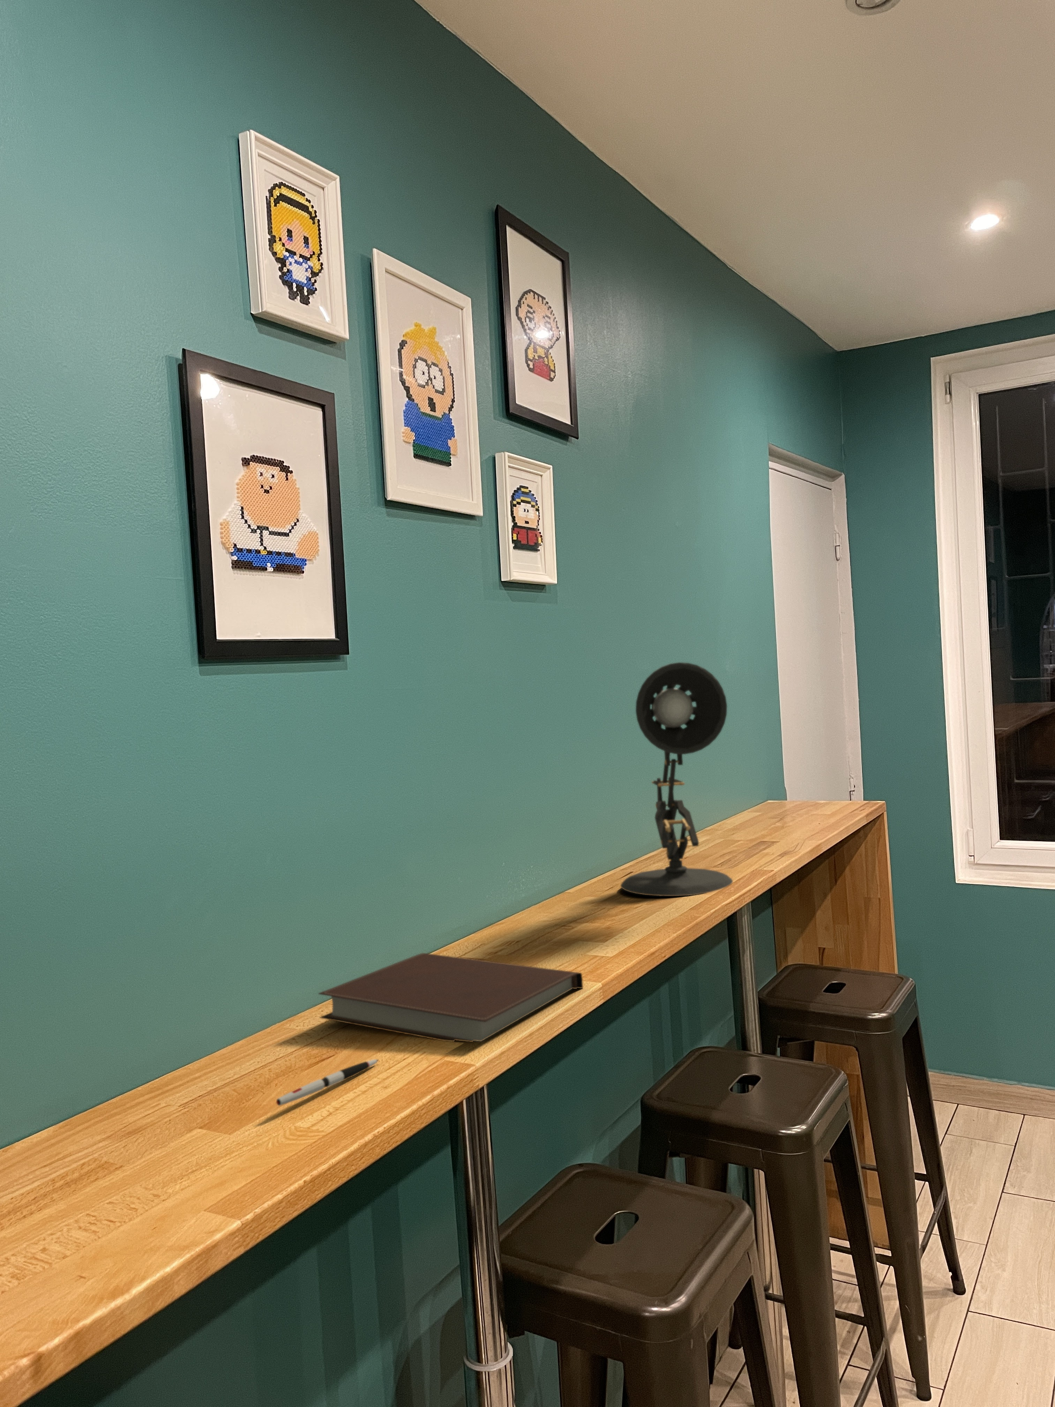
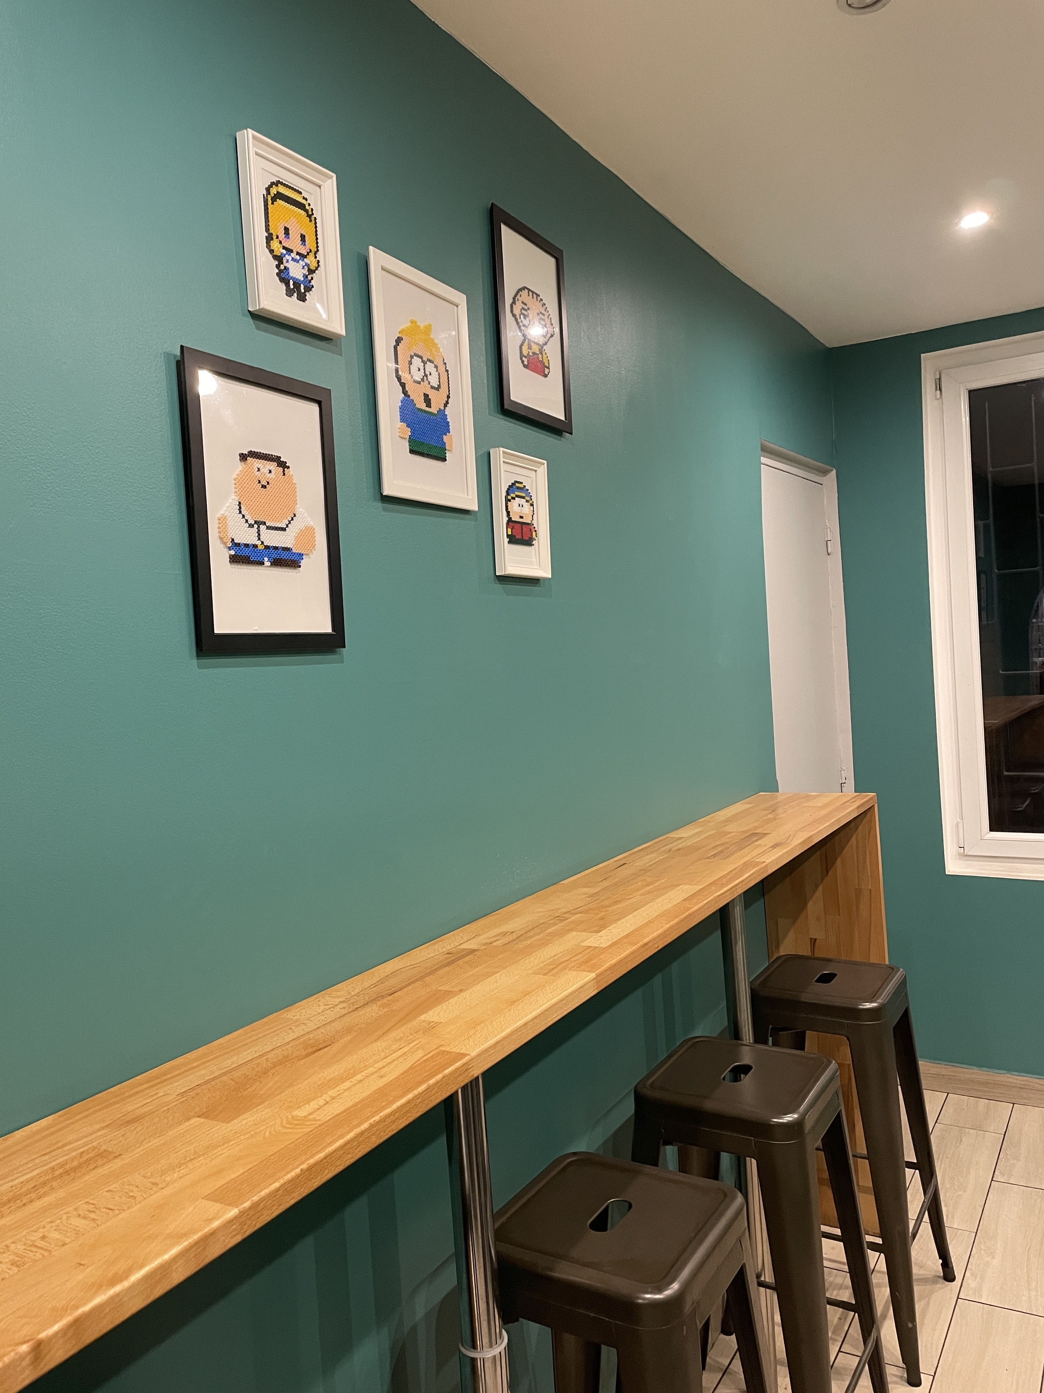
- notebook [318,953,583,1043]
- pen [276,1059,379,1106]
- desk lamp [619,663,734,896]
